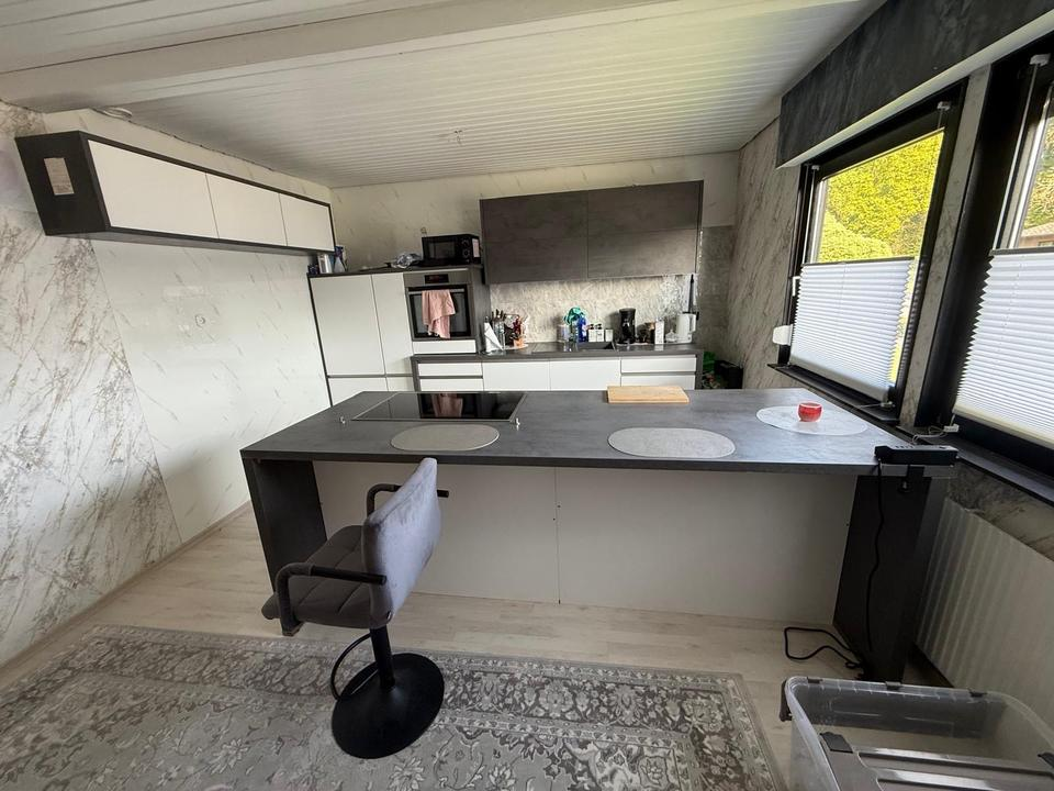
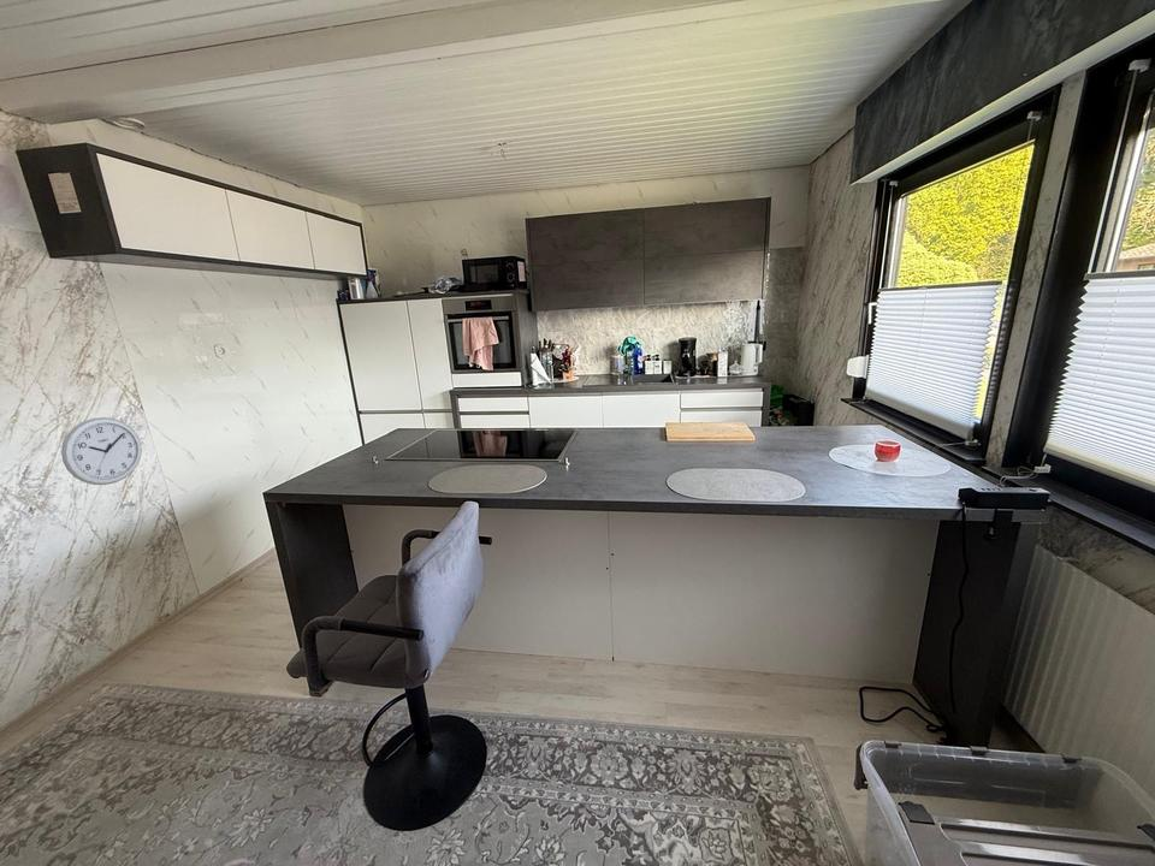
+ wall clock [60,416,143,486]
